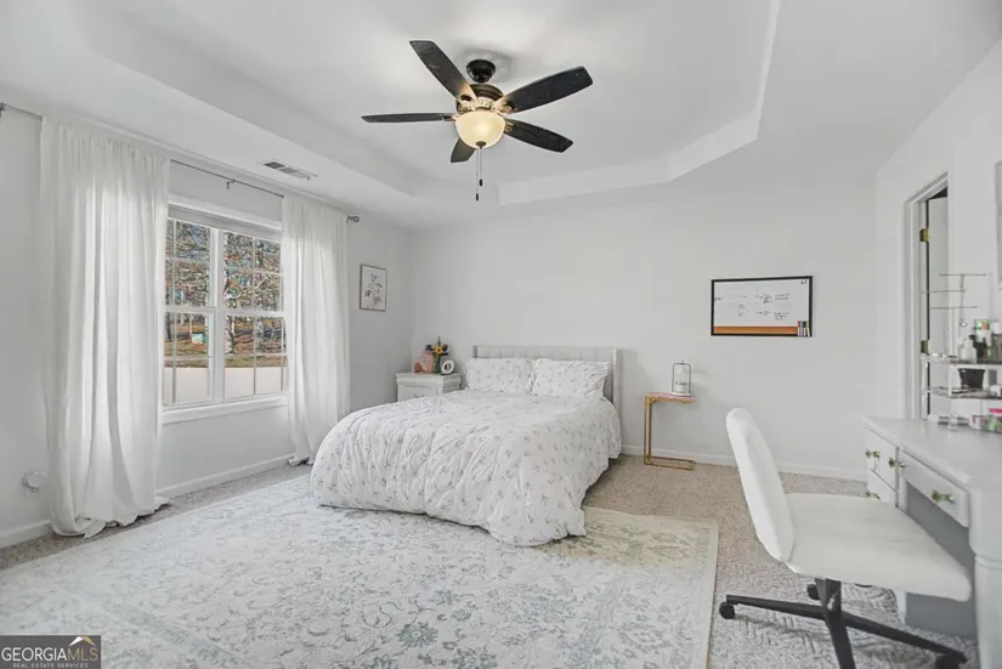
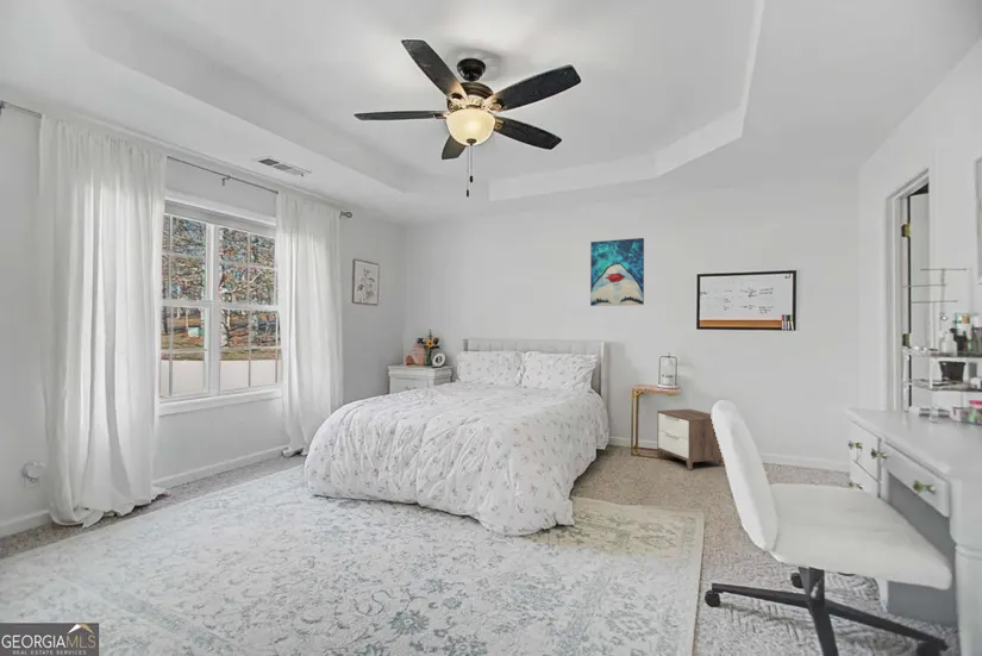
+ nightstand [656,408,726,471]
+ wall art [589,237,645,307]
